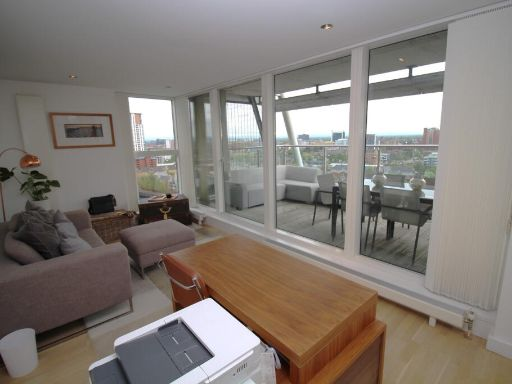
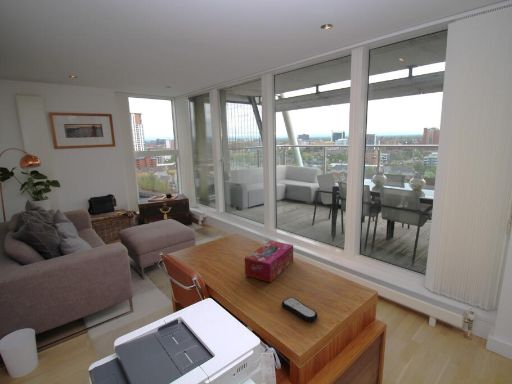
+ tissue box [244,240,294,283]
+ remote control [281,297,319,322]
